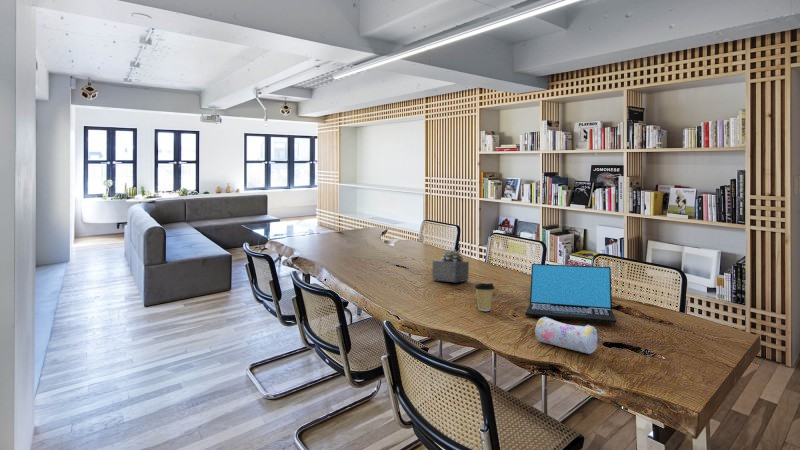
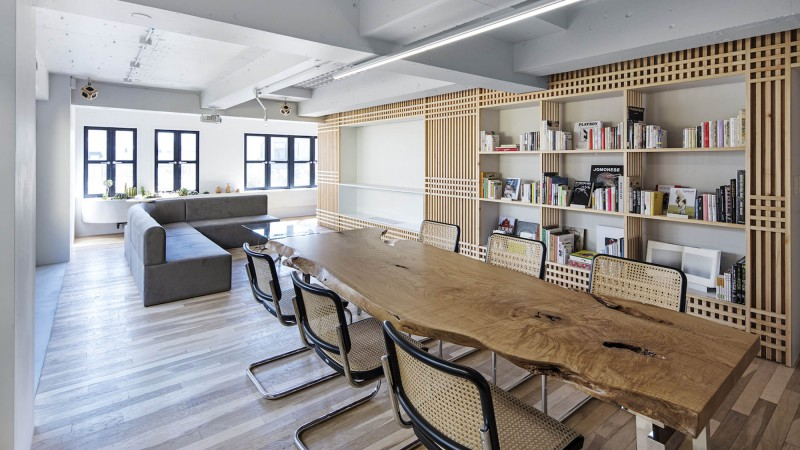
- coffee cup [474,282,496,312]
- pencil case [534,317,600,355]
- laptop [525,263,617,324]
- succulent plant [431,248,470,283]
